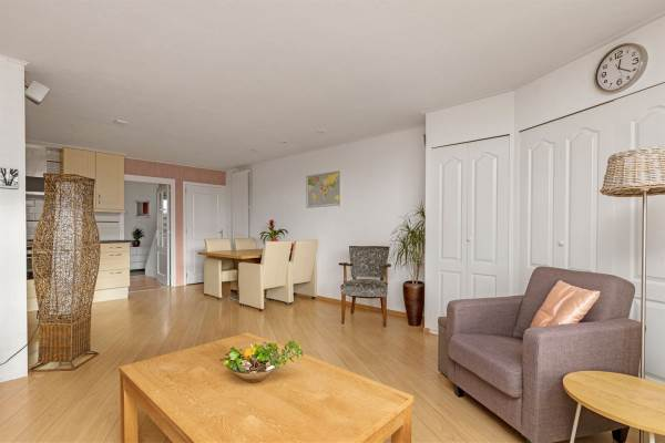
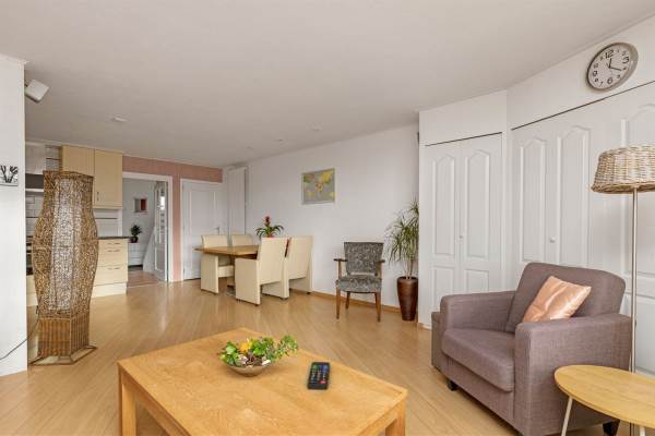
+ remote control [307,361,331,390]
